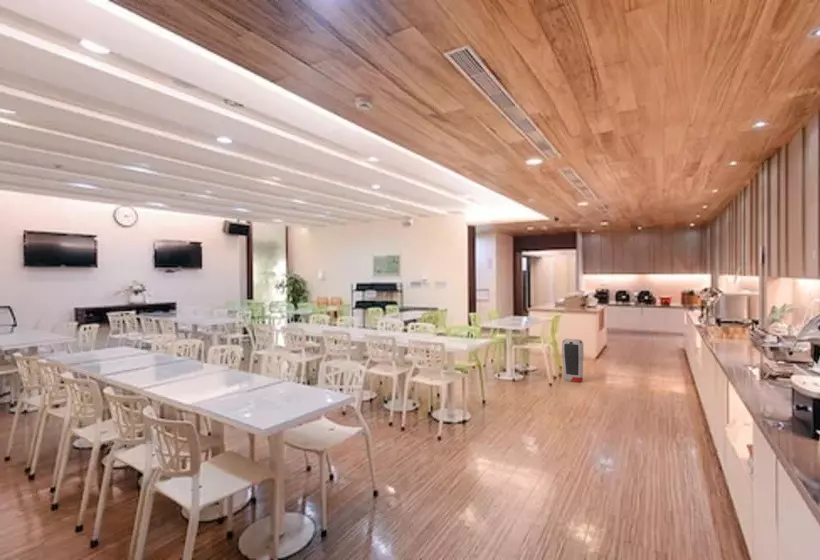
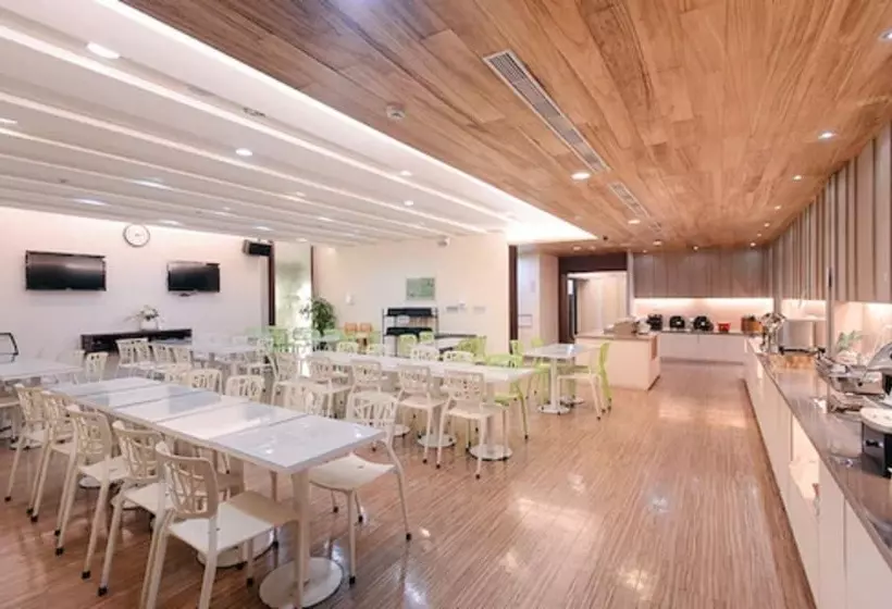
- air purifier [561,338,585,383]
